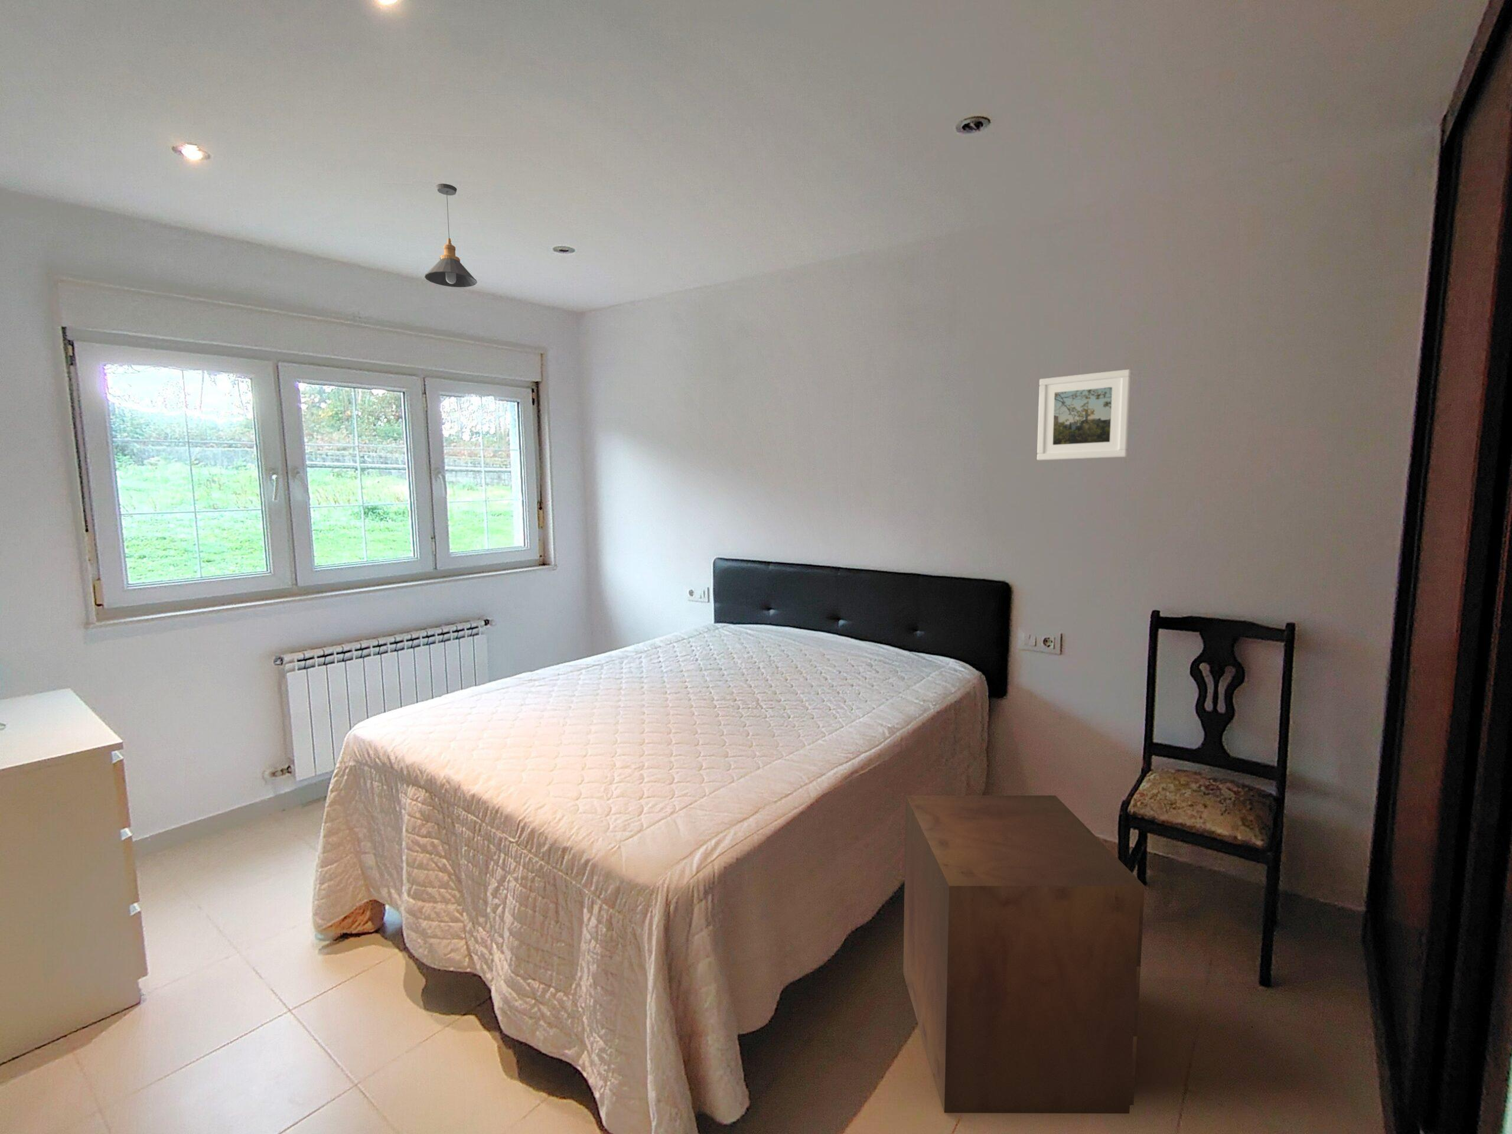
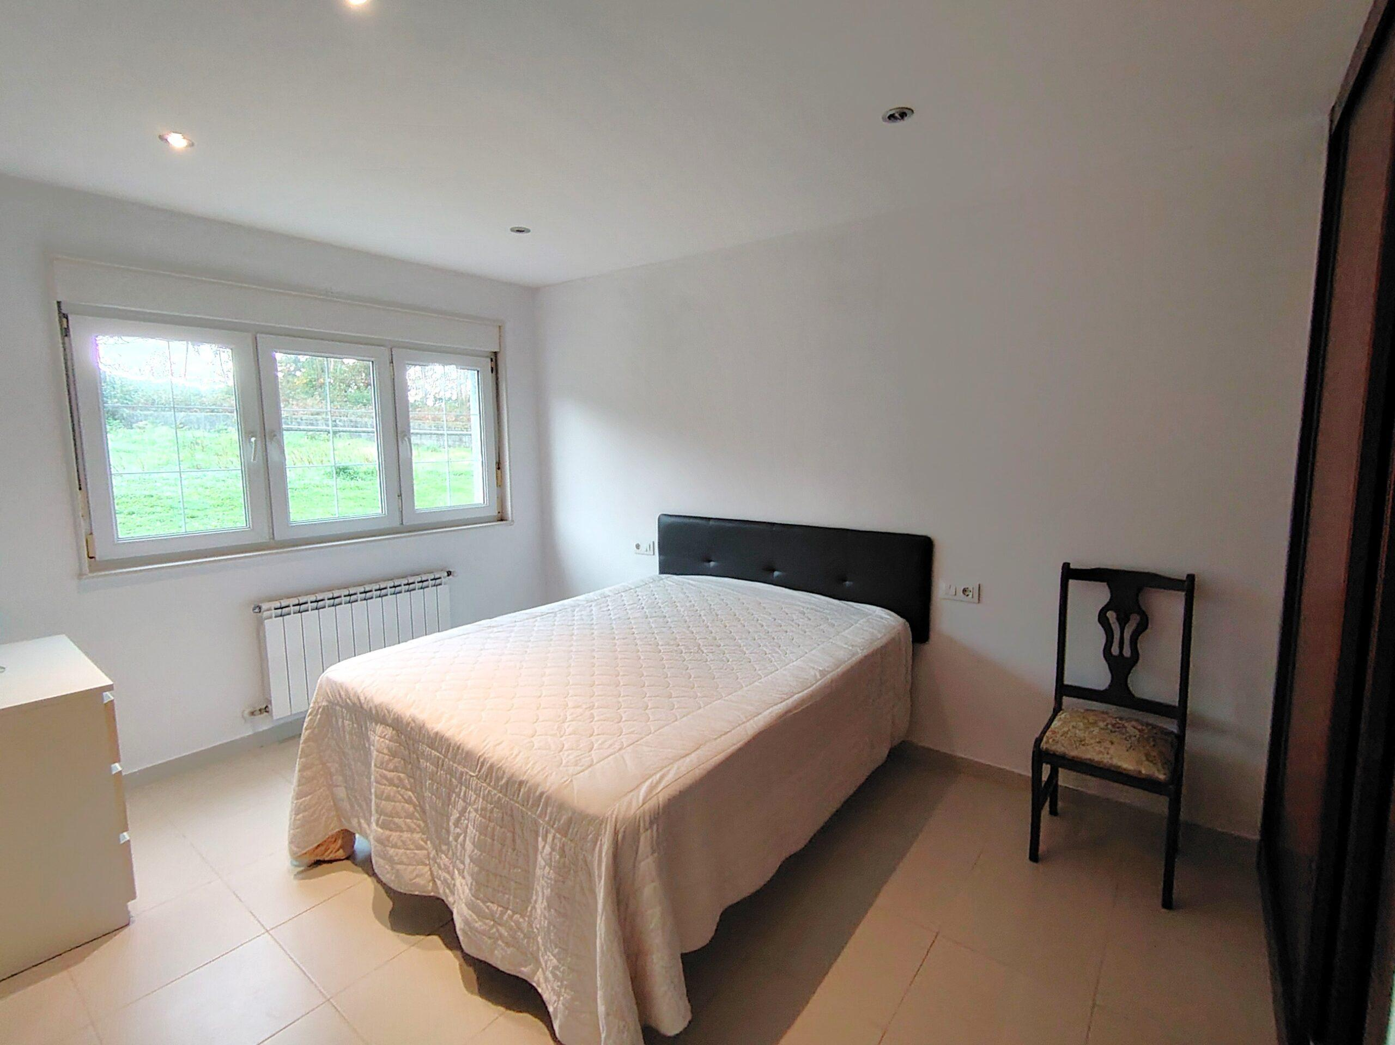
- nightstand [902,795,1145,1114]
- pendant light [424,183,477,287]
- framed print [1037,368,1132,461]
